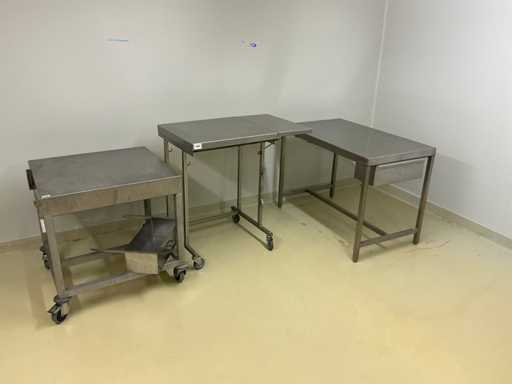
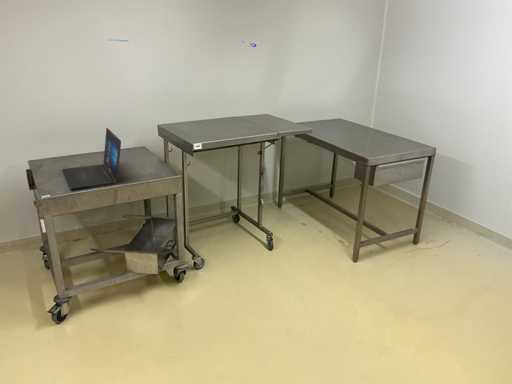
+ laptop [61,127,122,190]
